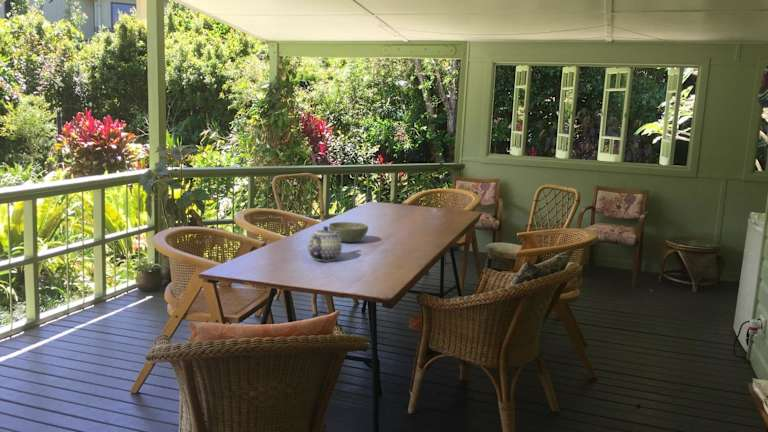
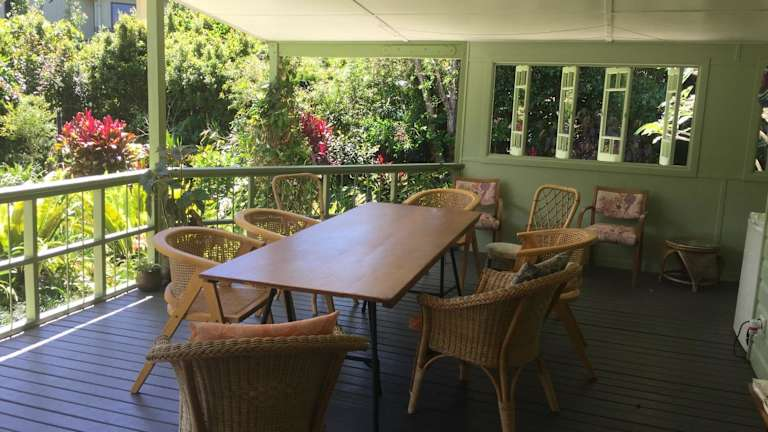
- teapot [307,225,343,262]
- bowl [328,221,369,243]
